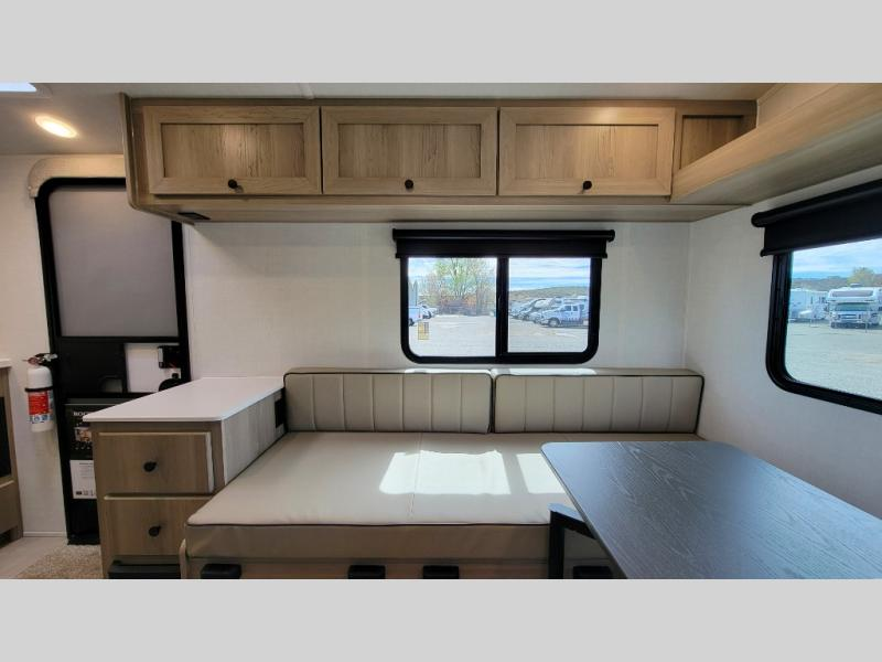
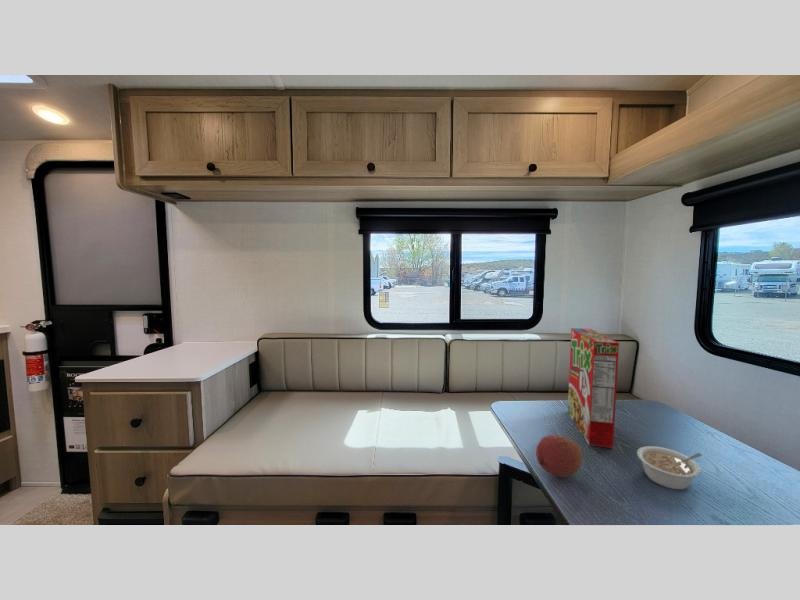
+ cereal box [567,327,620,449]
+ fruit [535,434,583,478]
+ legume [636,445,703,491]
